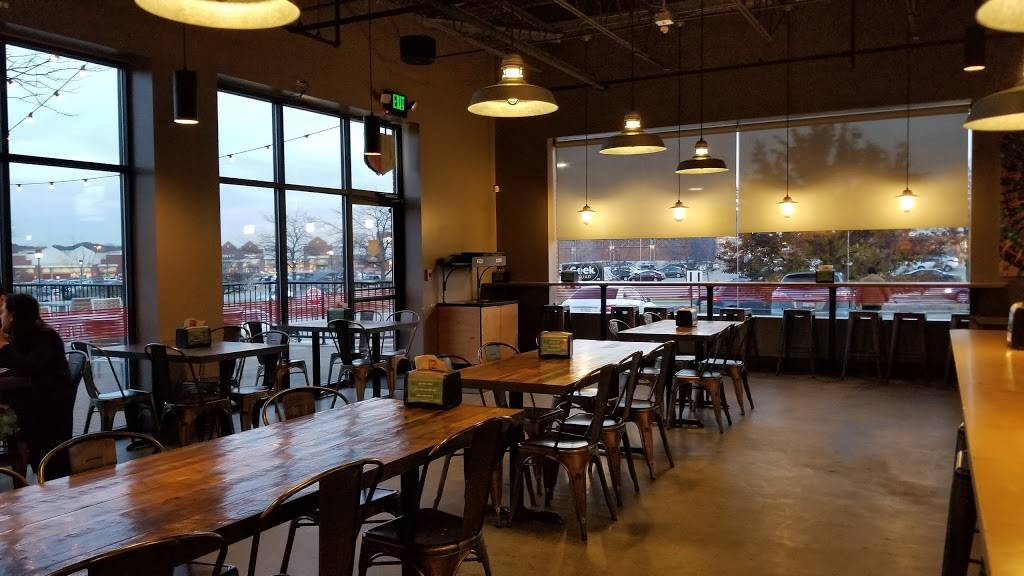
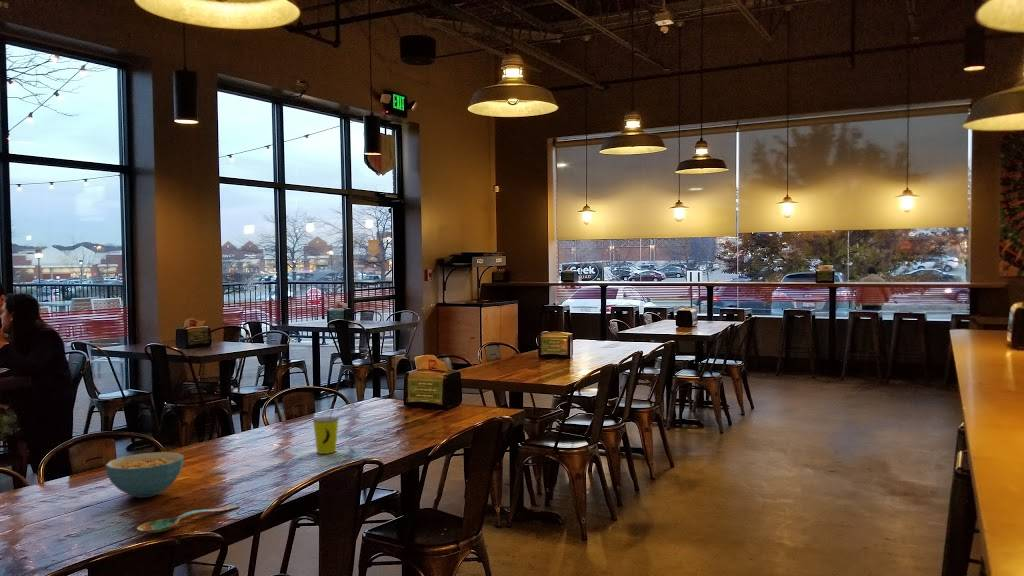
+ spoon [136,504,241,534]
+ straw [312,404,340,455]
+ cereal bowl [105,451,185,499]
